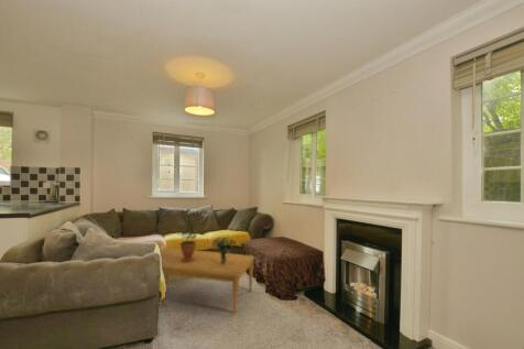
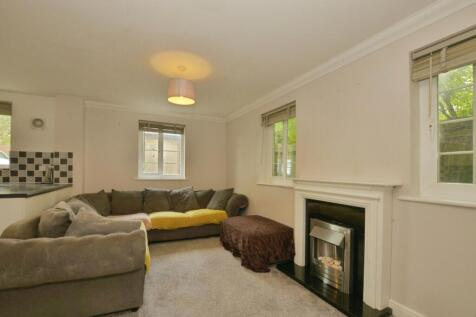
- potted plant [176,214,199,263]
- coffee table [159,247,255,315]
- bouquet [210,235,238,264]
